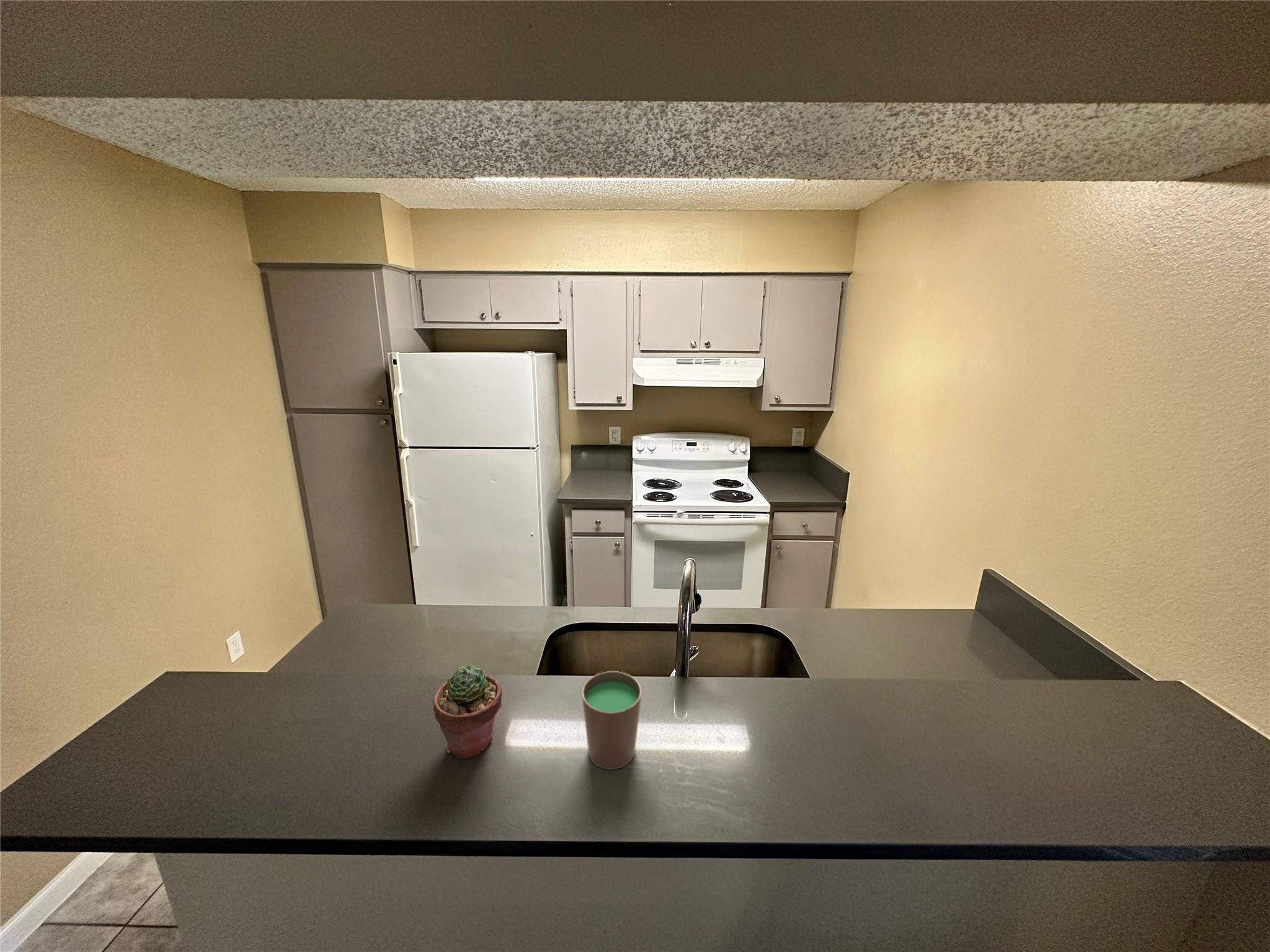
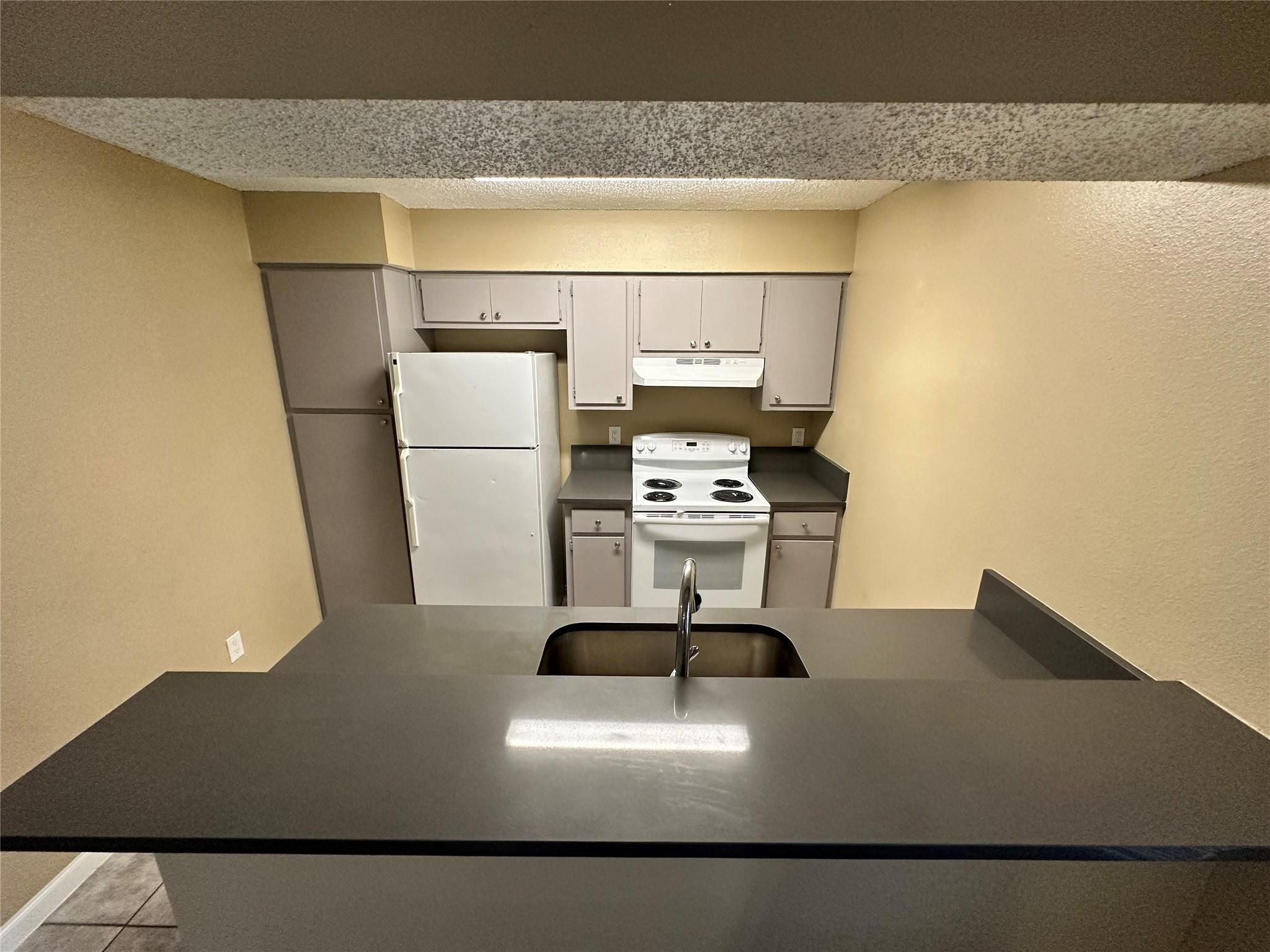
- potted succulent [433,664,503,759]
- cup [581,671,642,770]
